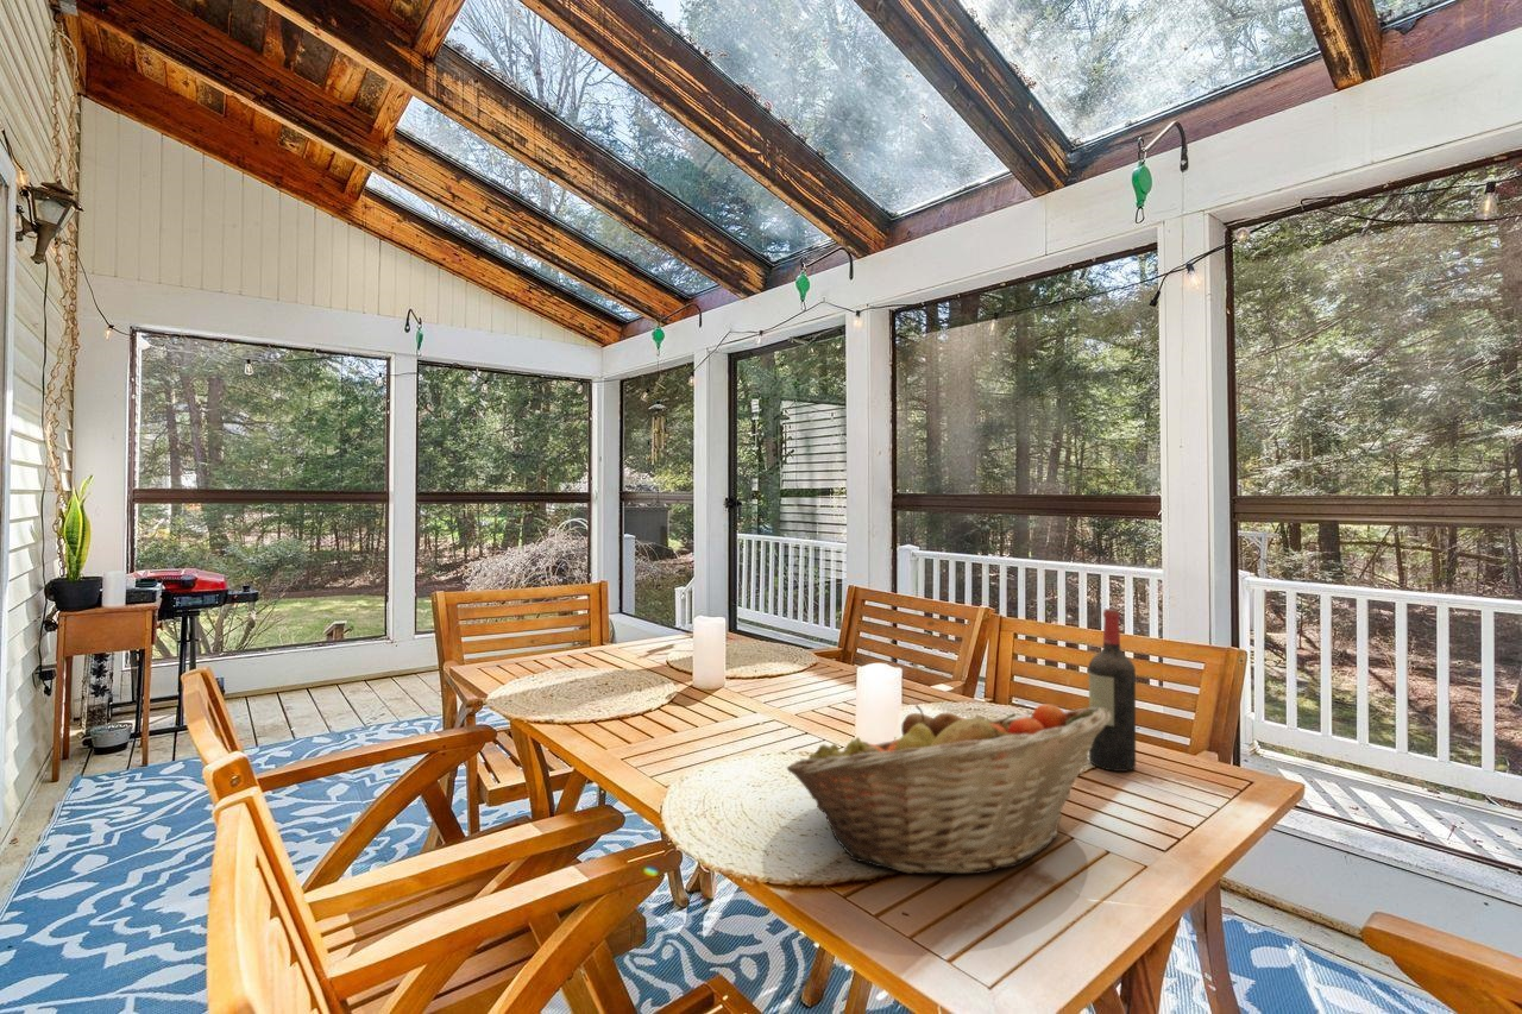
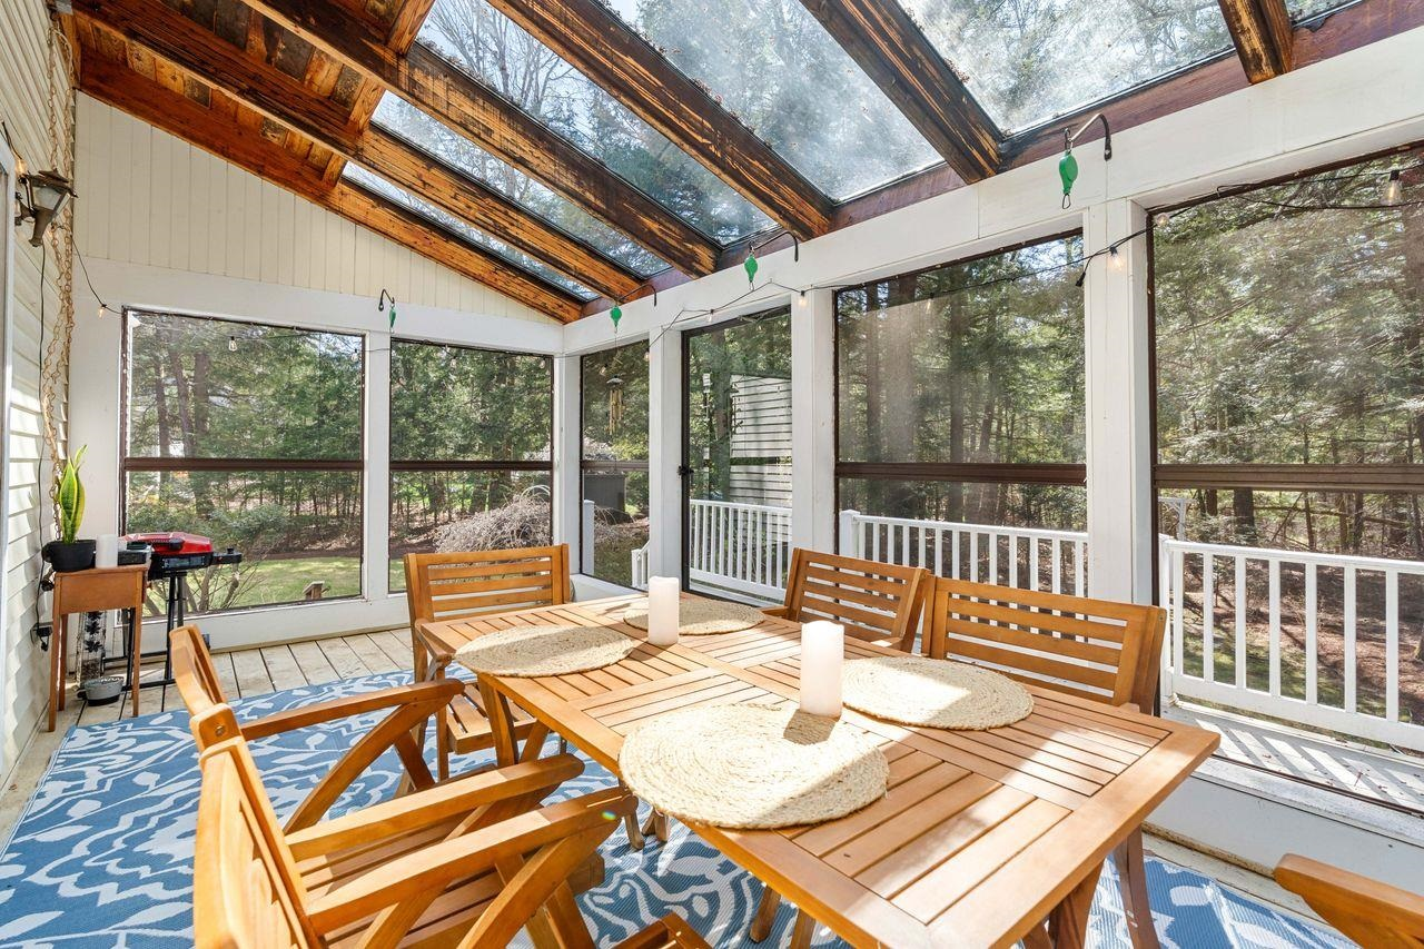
- fruit basket [786,703,1111,875]
- wine bottle [1088,607,1137,773]
